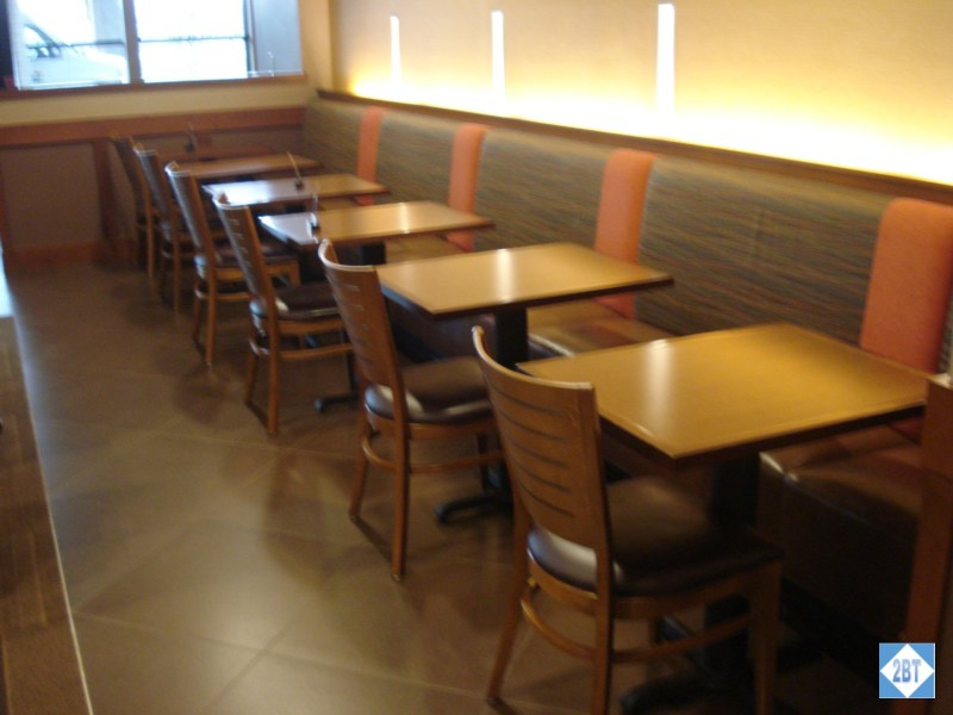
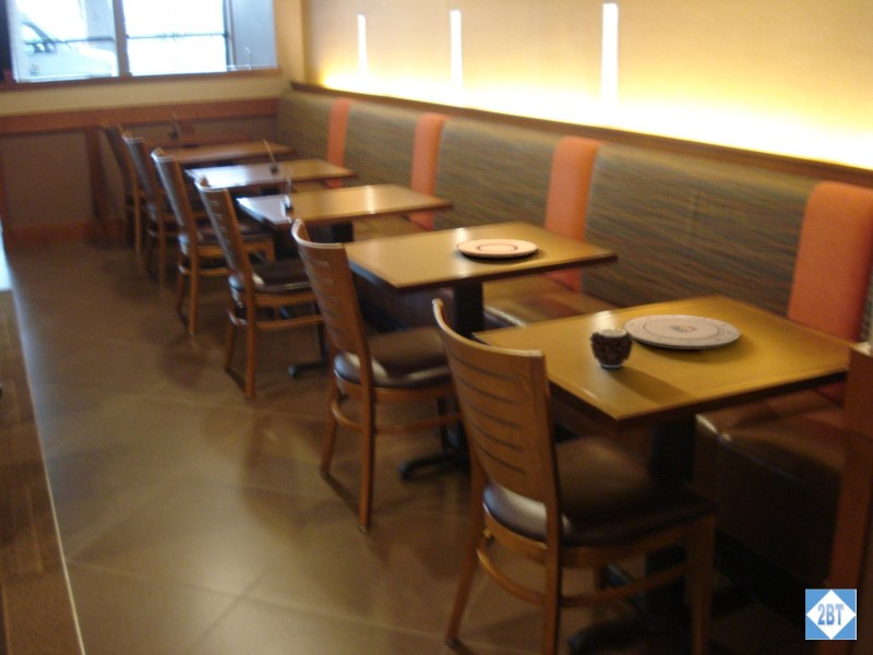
+ candle [588,323,636,369]
+ plate [455,238,539,259]
+ plate [622,313,742,350]
